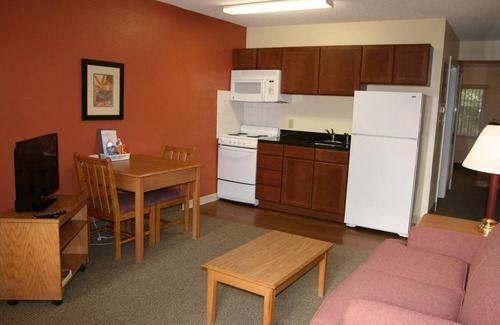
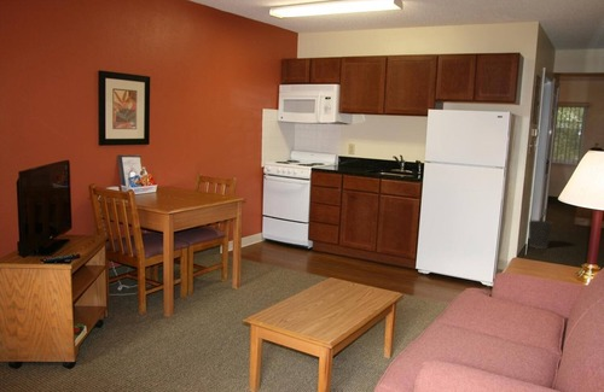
+ wastebasket [528,220,553,250]
